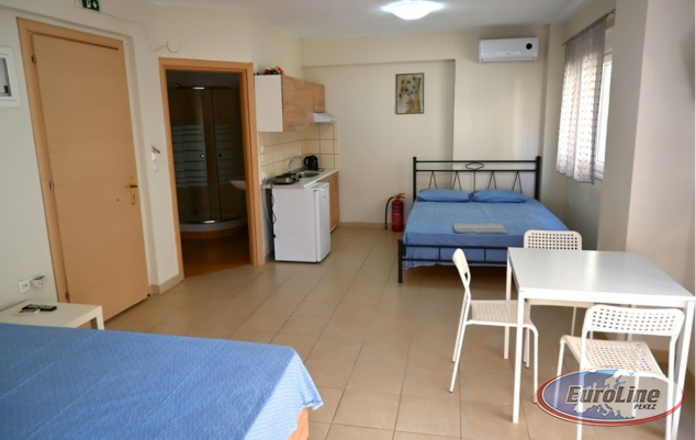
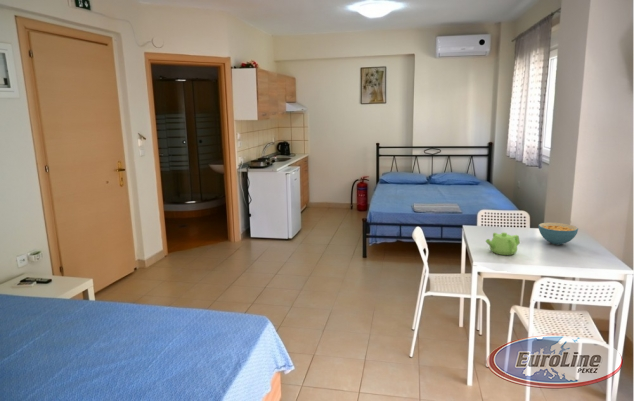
+ teapot [485,231,521,256]
+ cereal bowl [538,222,579,246]
